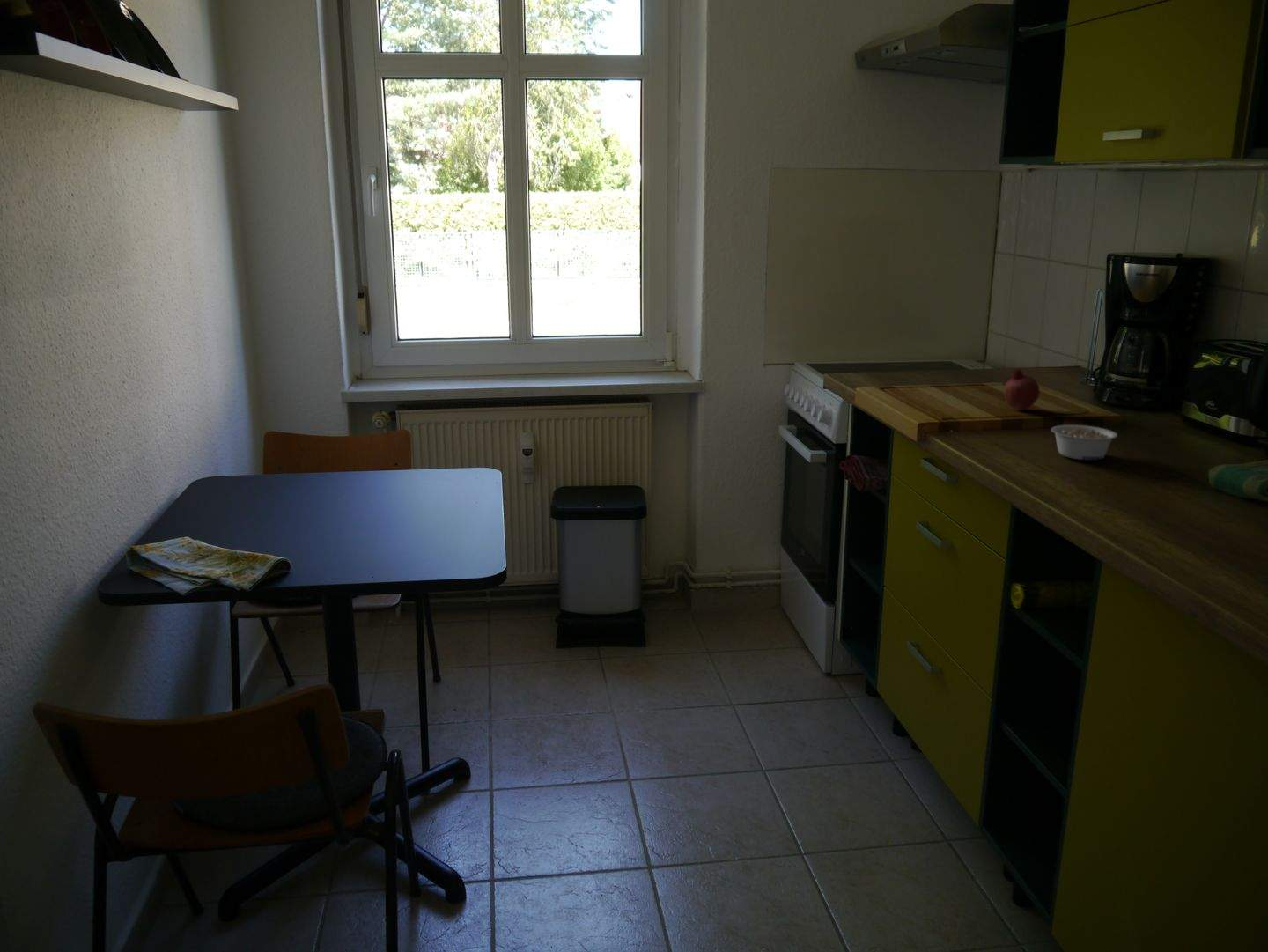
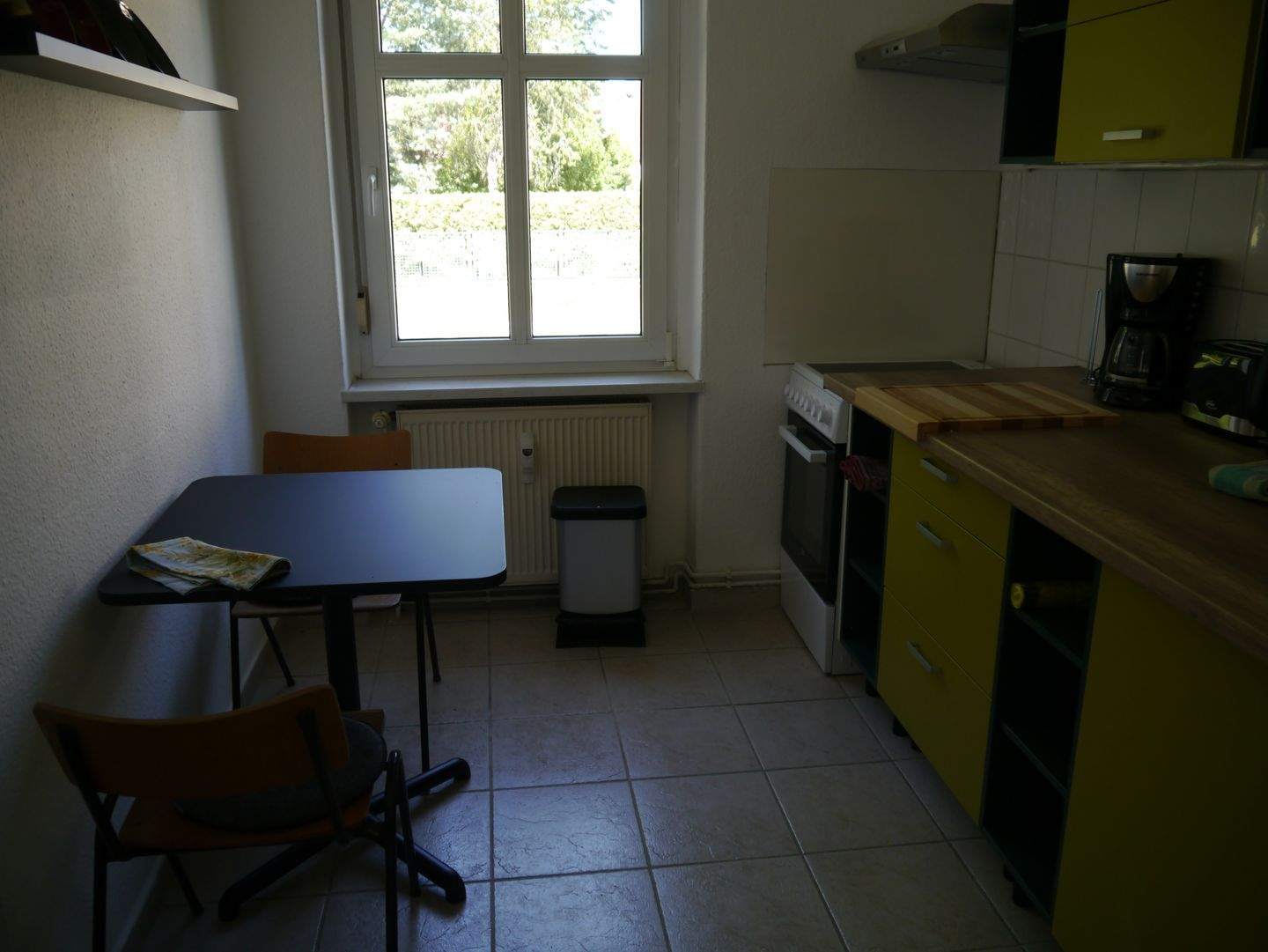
- fruit [1004,368,1041,410]
- legume [1050,424,1118,461]
